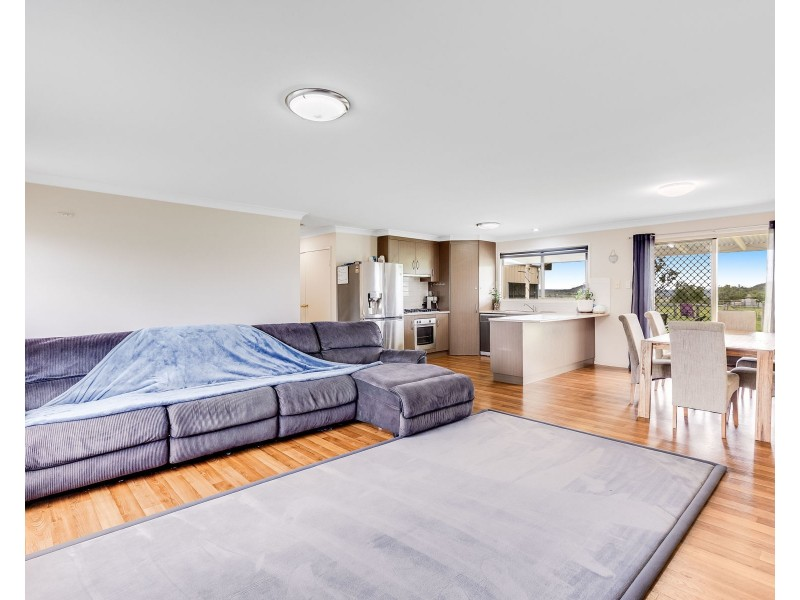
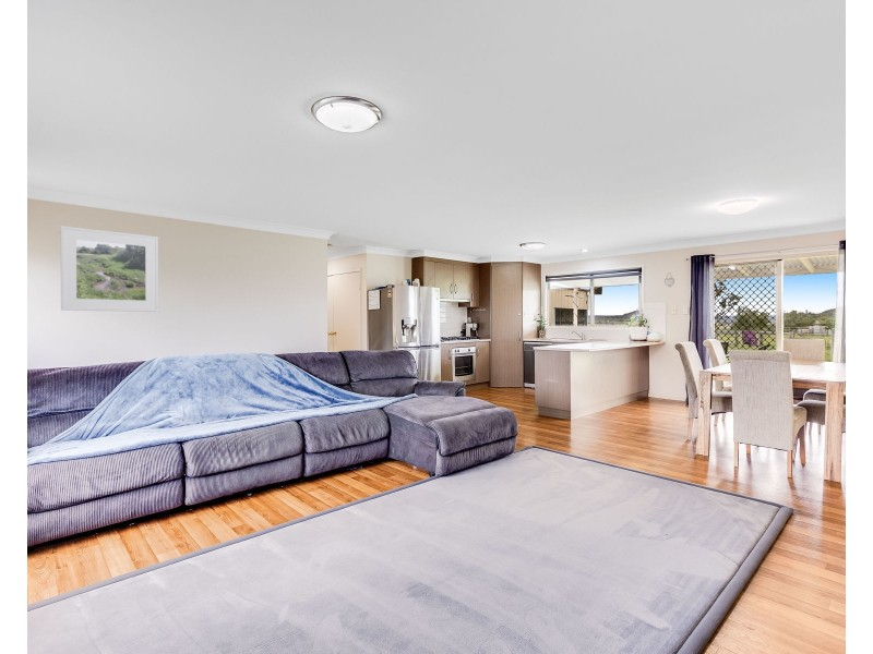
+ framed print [60,225,159,313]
